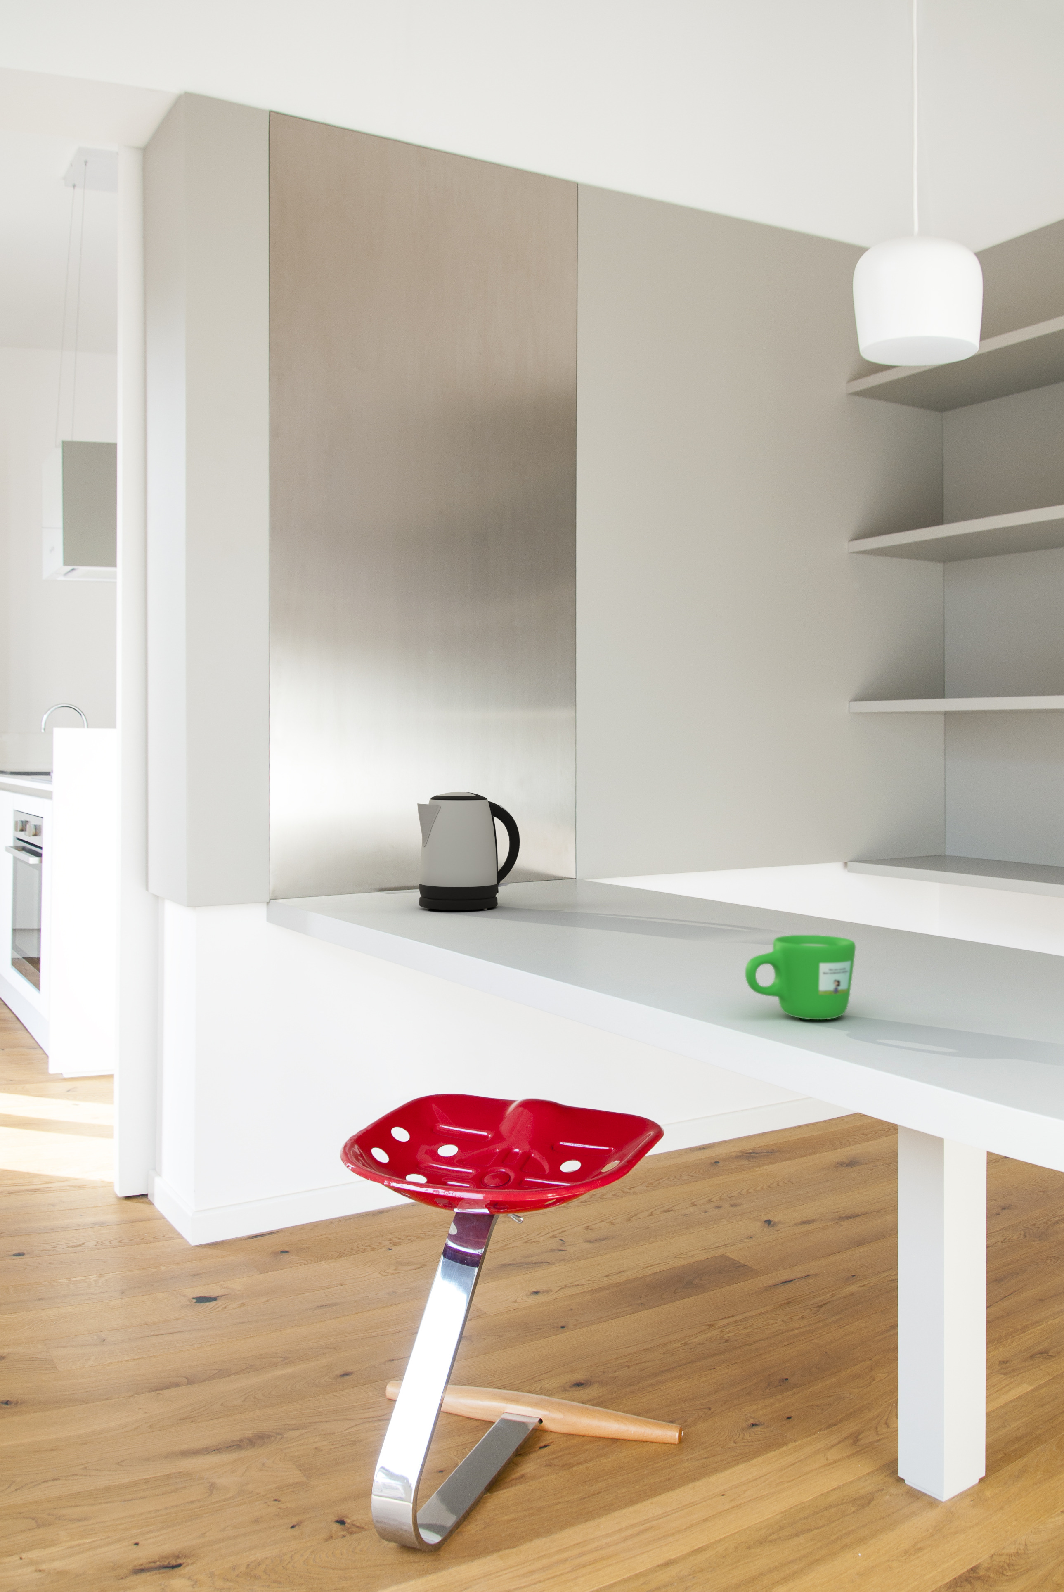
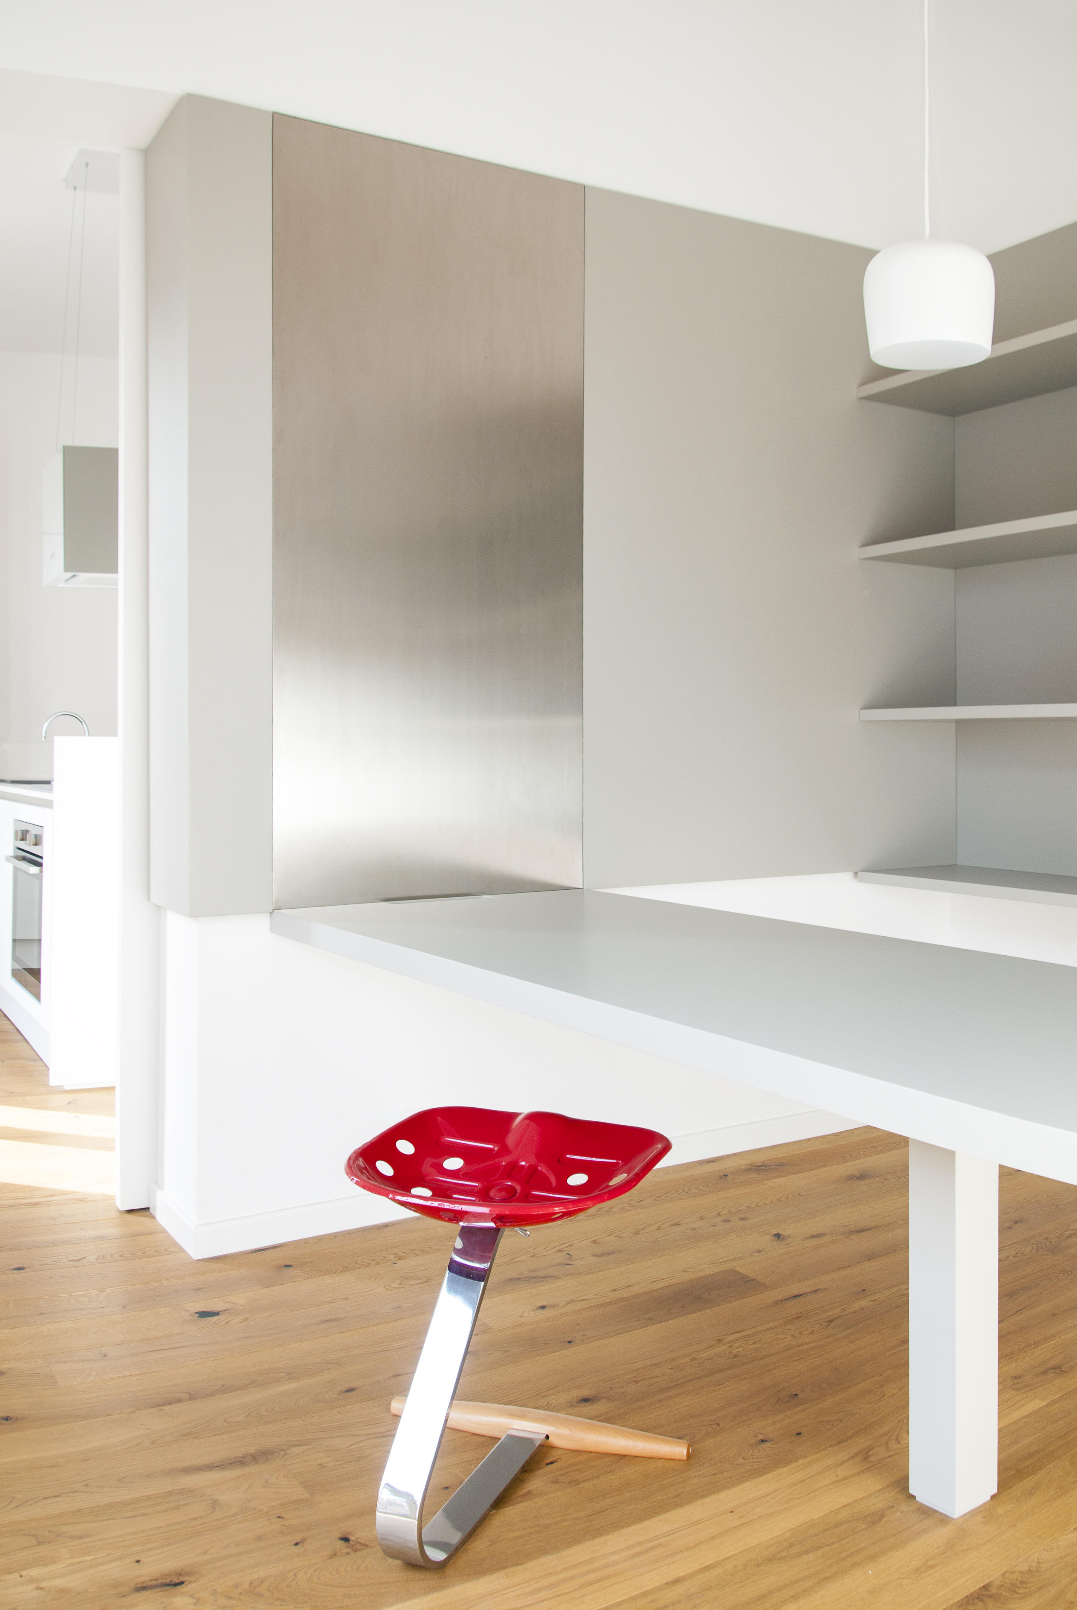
- kettle [417,791,520,910]
- mug [745,935,856,1019]
